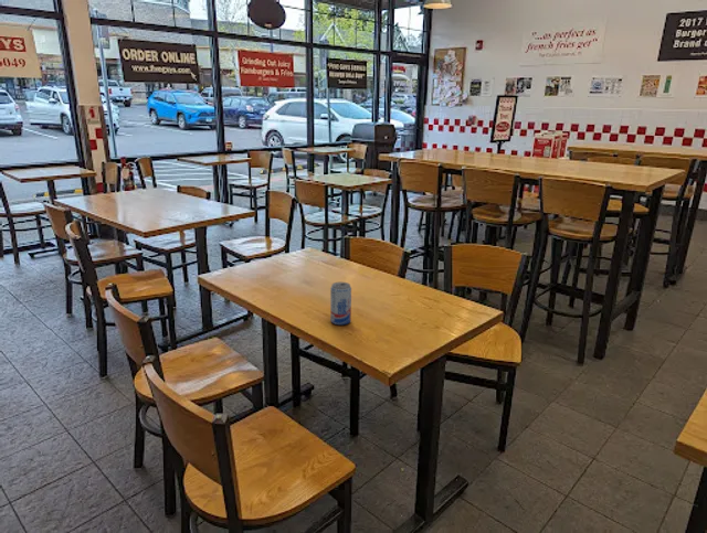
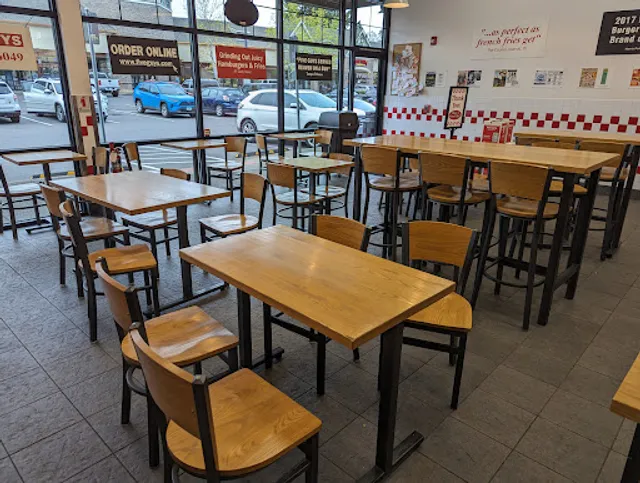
- beverage can [329,281,352,326]
